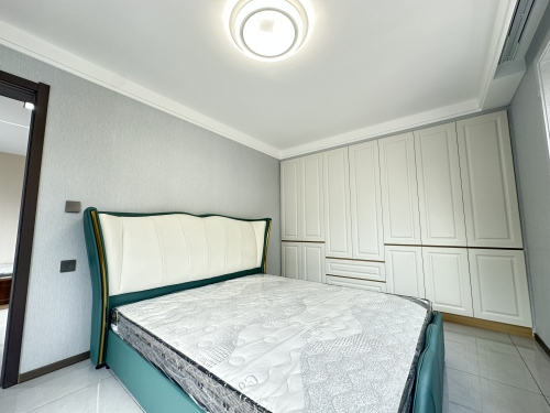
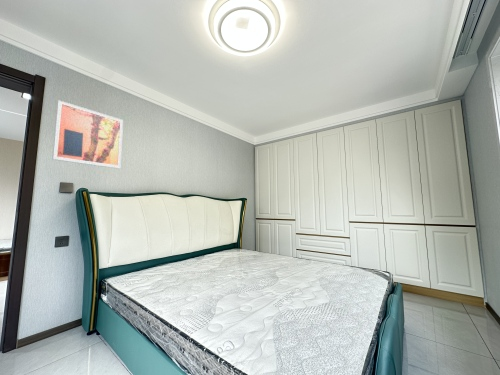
+ wall art [51,100,124,170]
